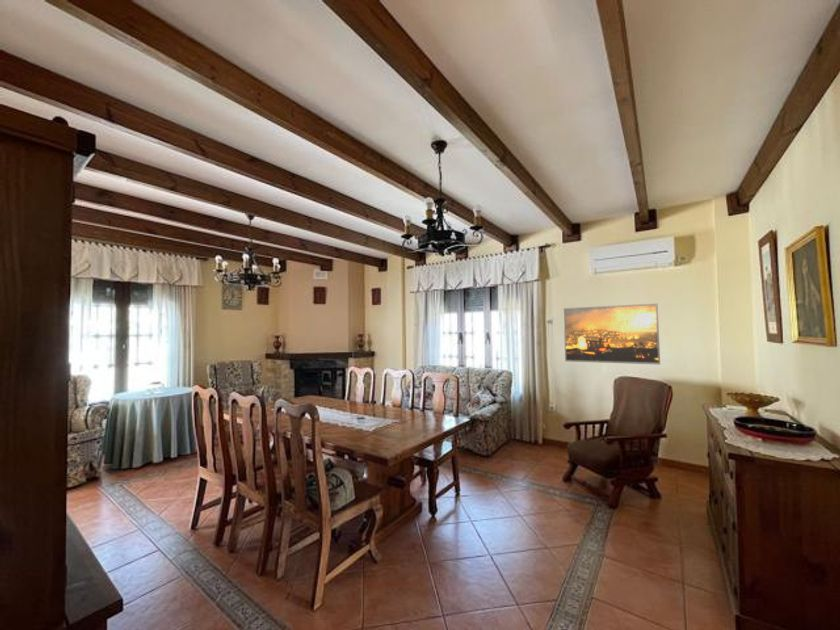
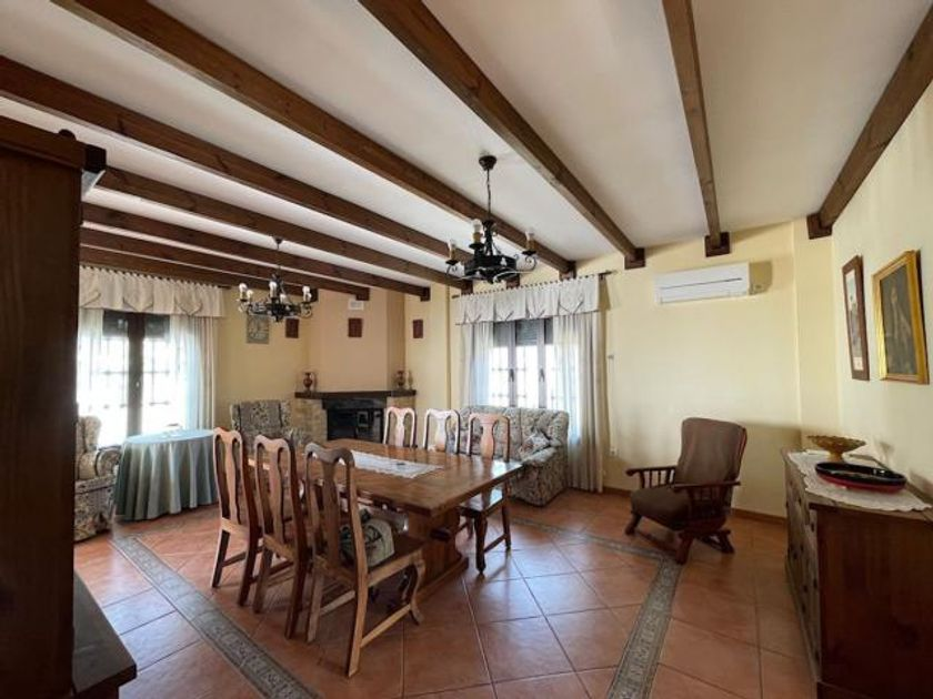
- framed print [562,303,661,365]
